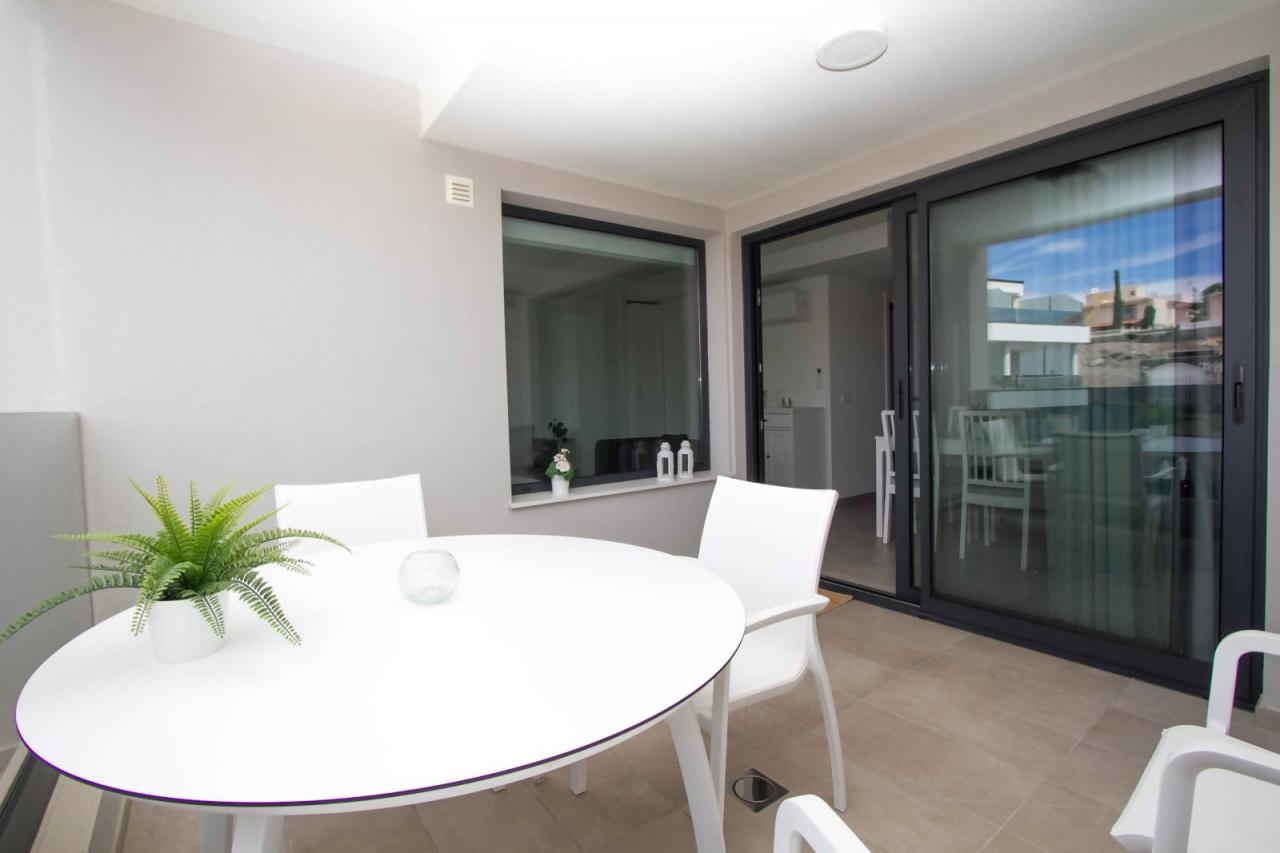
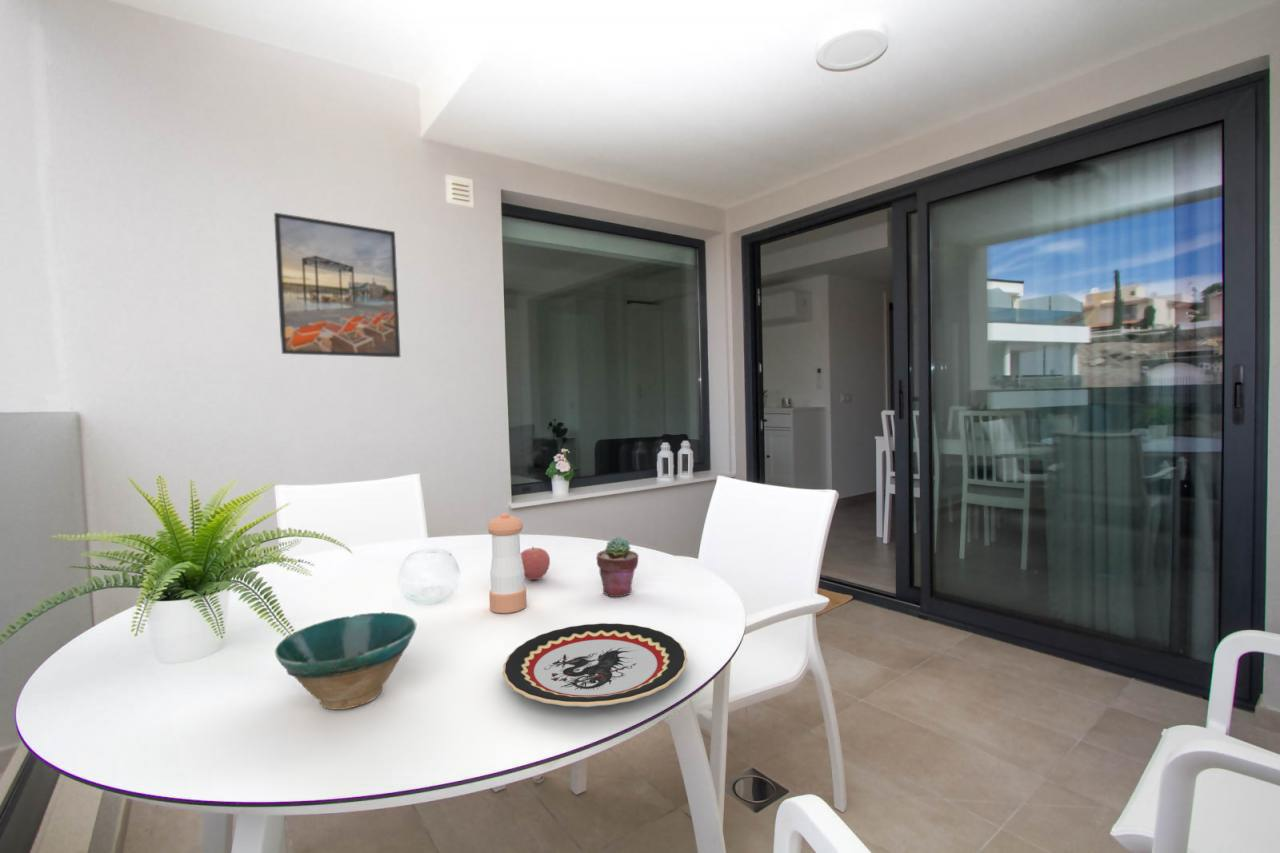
+ plate [502,622,688,708]
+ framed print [273,212,401,359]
+ pepper shaker [486,512,528,614]
+ apple [520,545,551,581]
+ bowl [274,611,418,711]
+ potted succulent [595,536,639,598]
